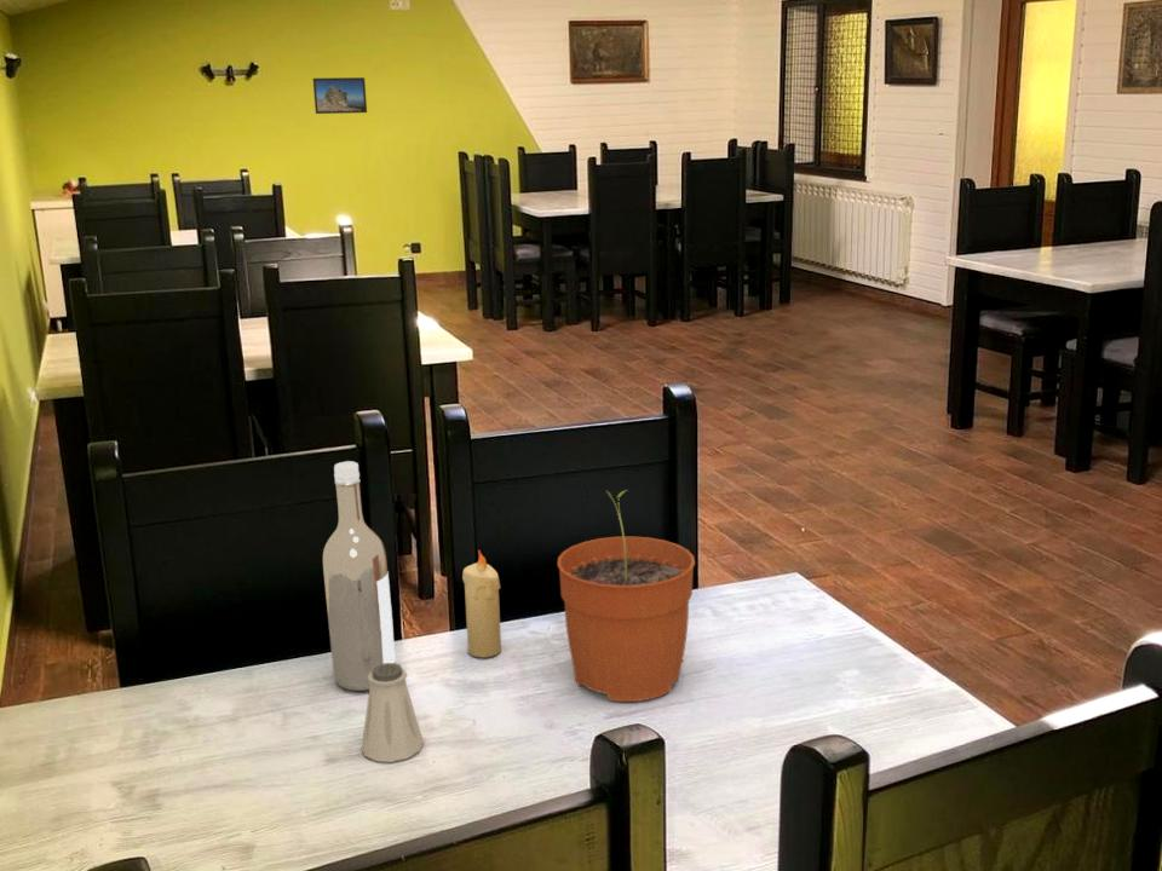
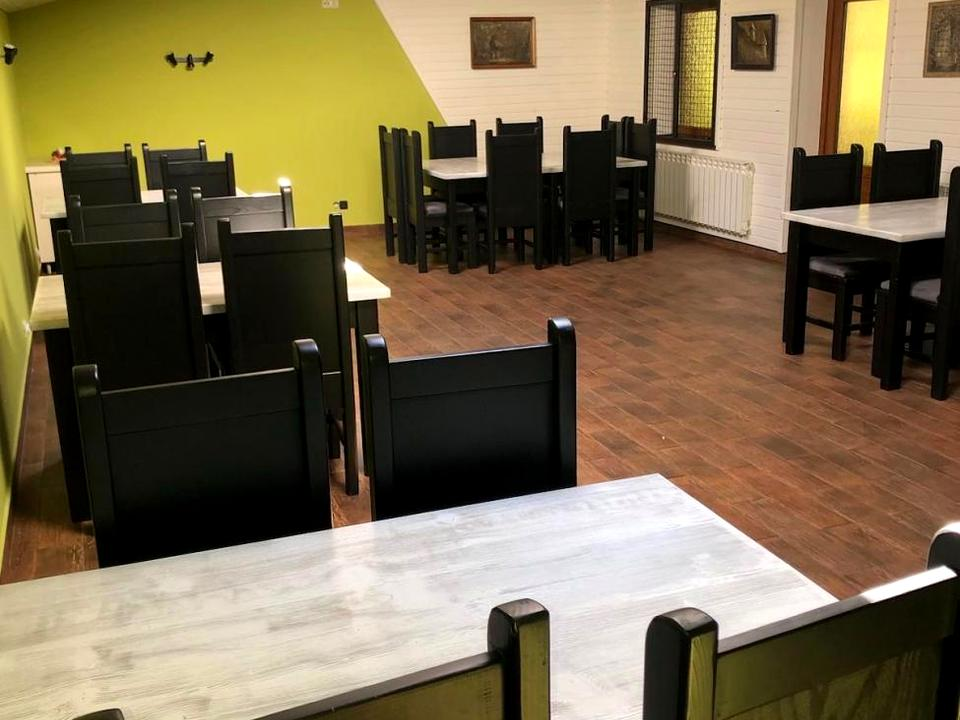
- plant pot [557,489,696,703]
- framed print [312,76,368,115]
- saltshaker [361,663,425,763]
- wine bottle [322,460,397,692]
- candle [461,549,502,658]
